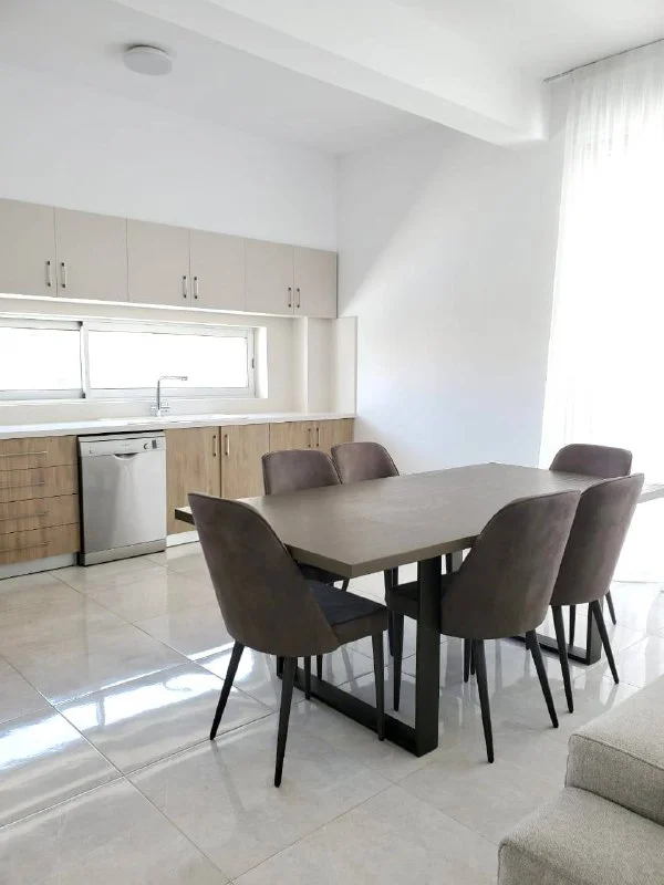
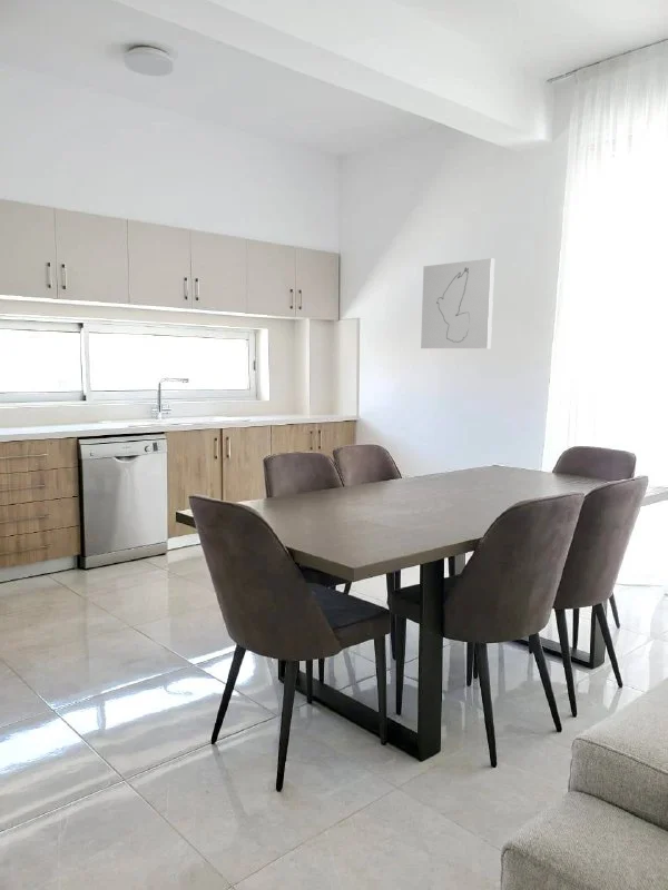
+ wall art [420,257,495,349]
